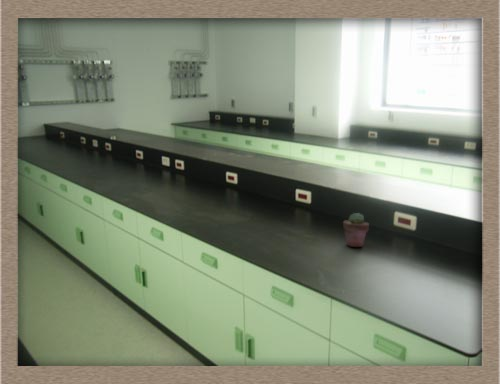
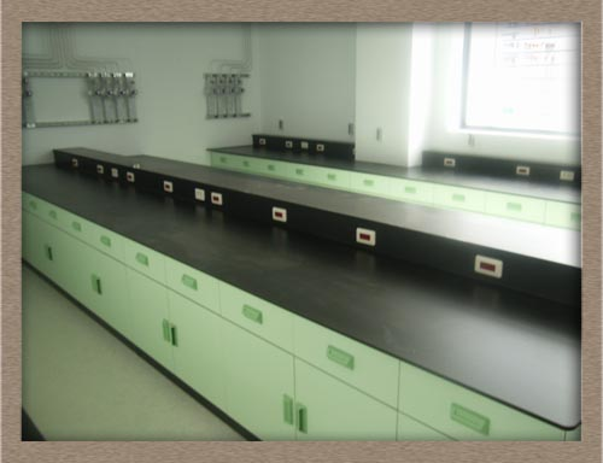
- potted succulent [342,212,370,248]
